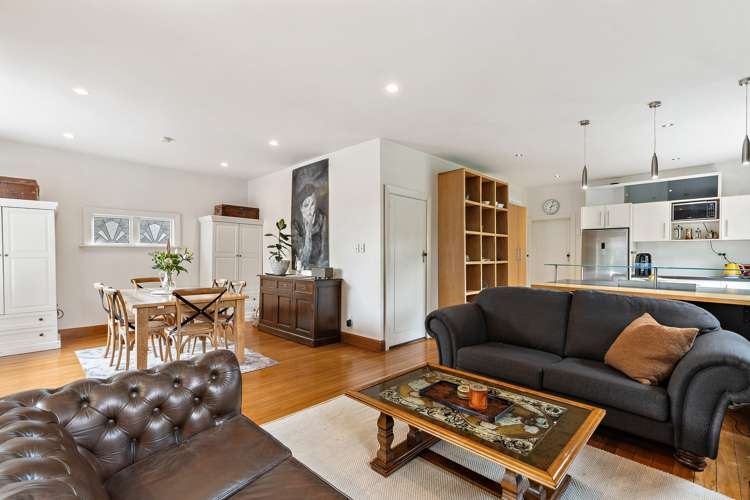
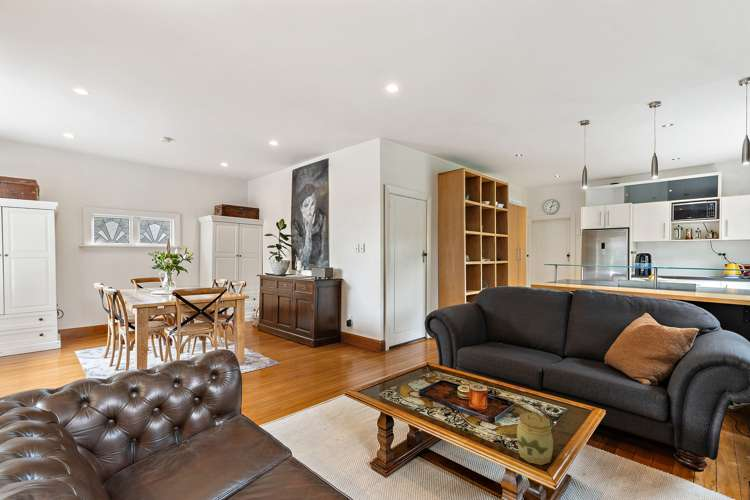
+ jar [516,410,554,466]
